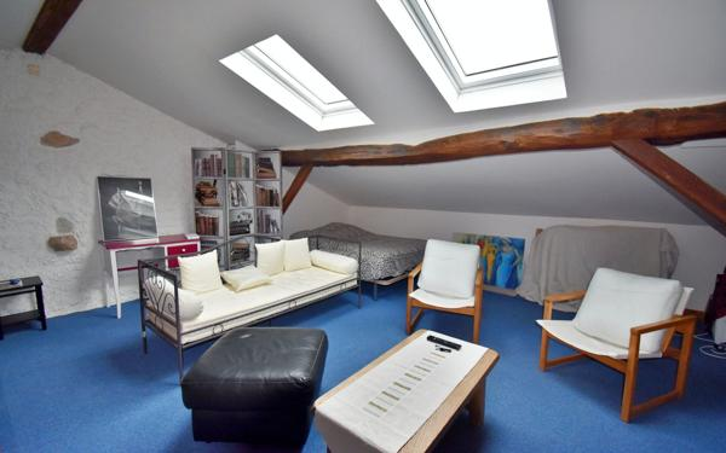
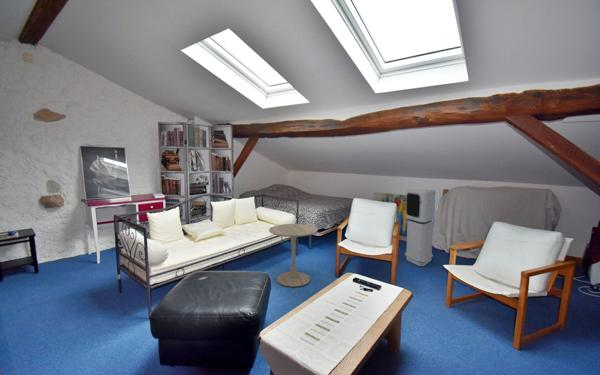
+ air purifier [404,189,436,267]
+ side table [268,223,319,288]
